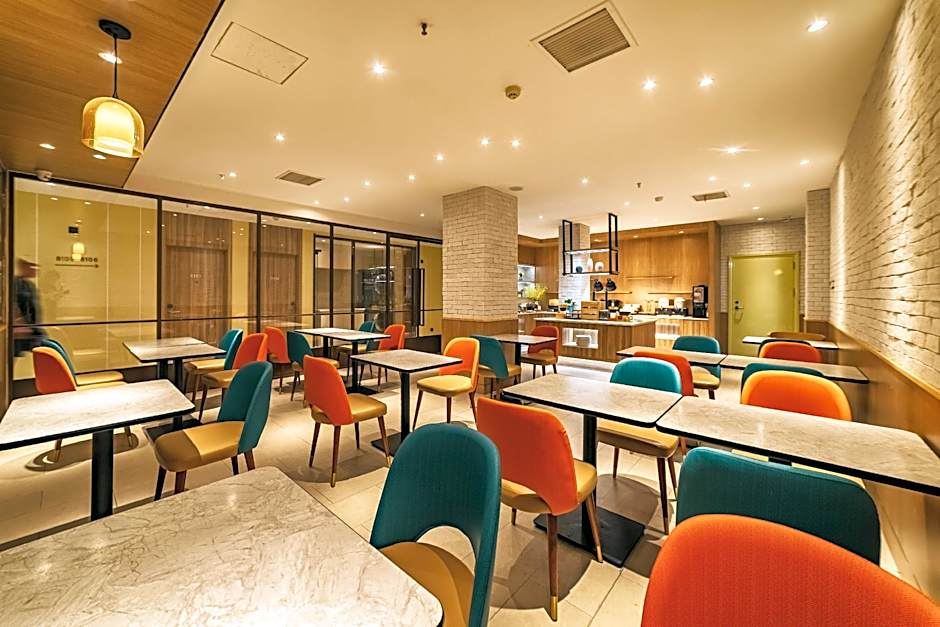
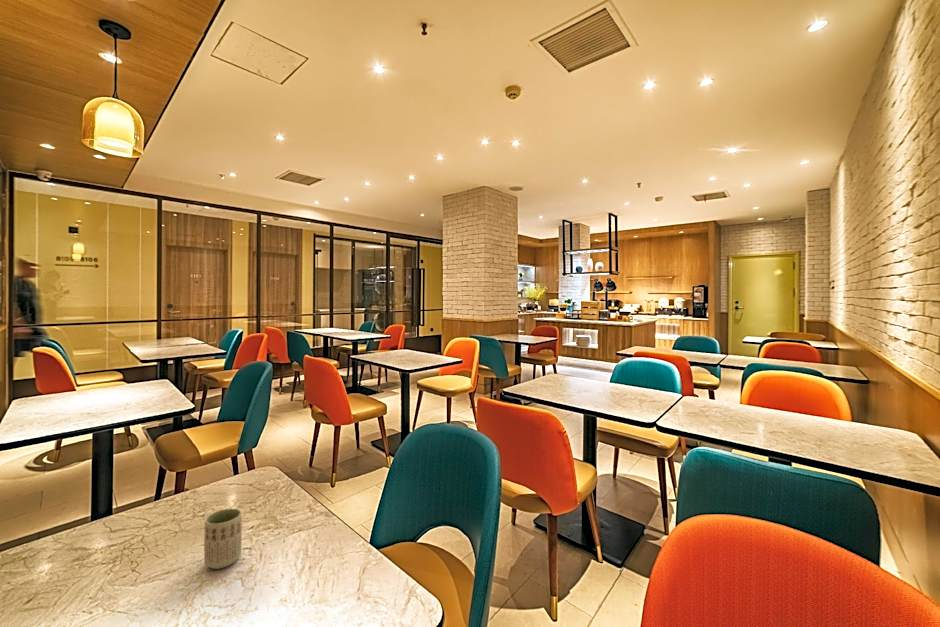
+ cup [203,508,243,570]
